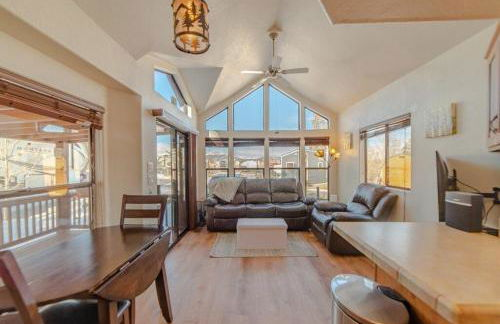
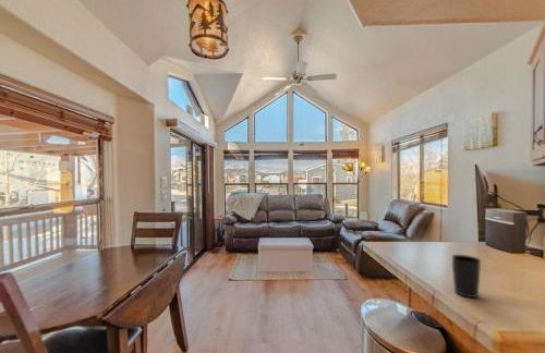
+ cup [450,254,482,299]
